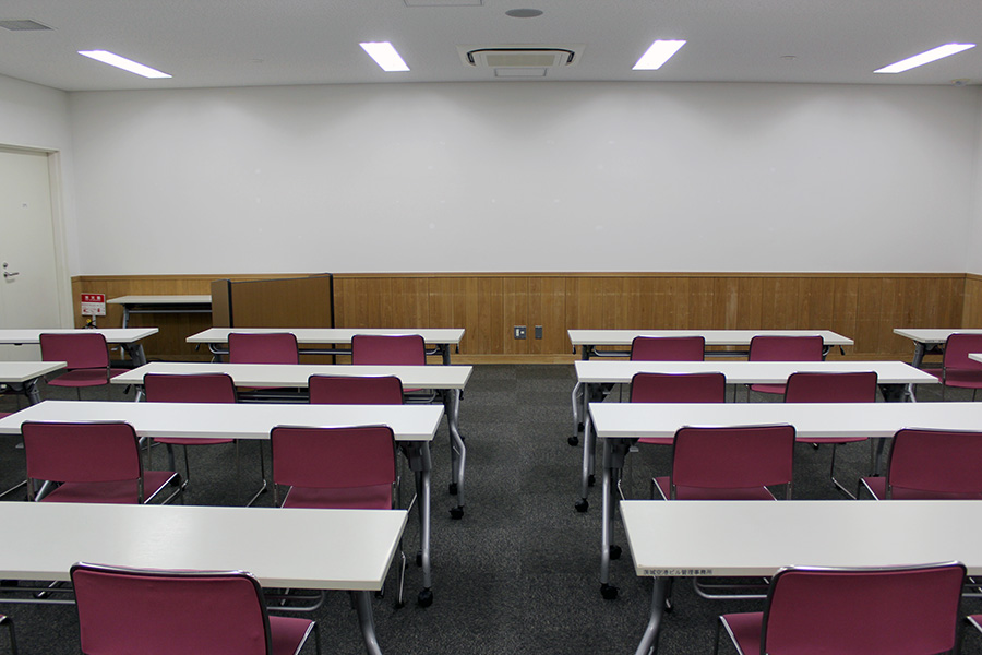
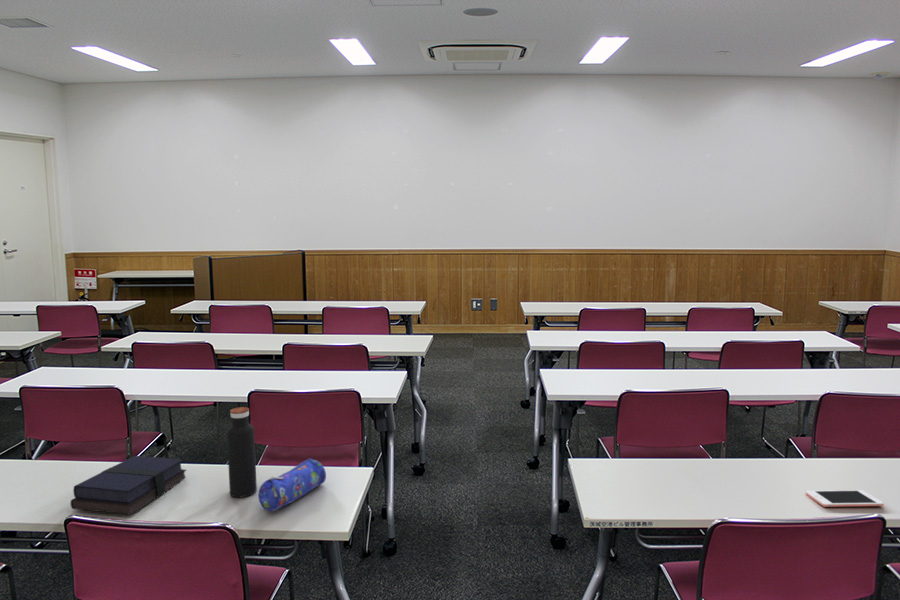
+ water bottle [226,406,258,498]
+ pencil case [257,457,327,512]
+ book [70,455,187,516]
+ cell phone [805,489,885,508]
